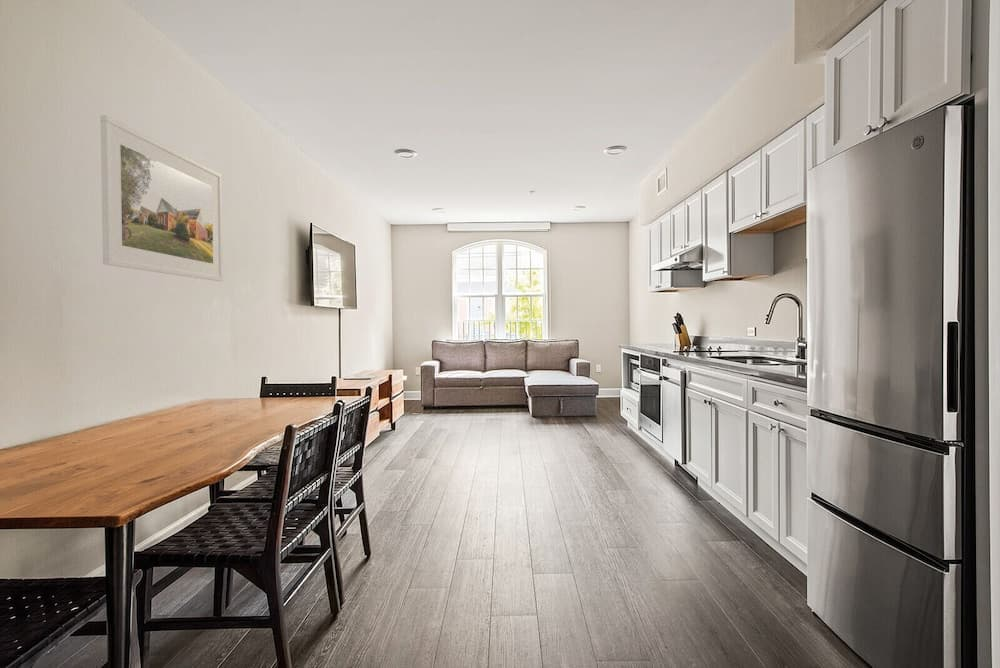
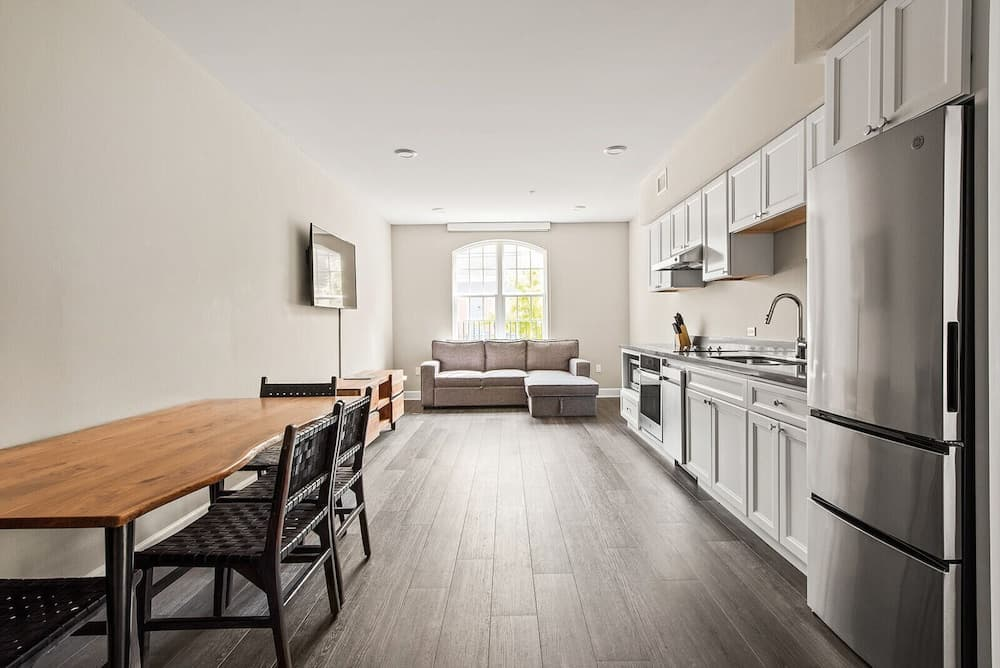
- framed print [100,114,224,282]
